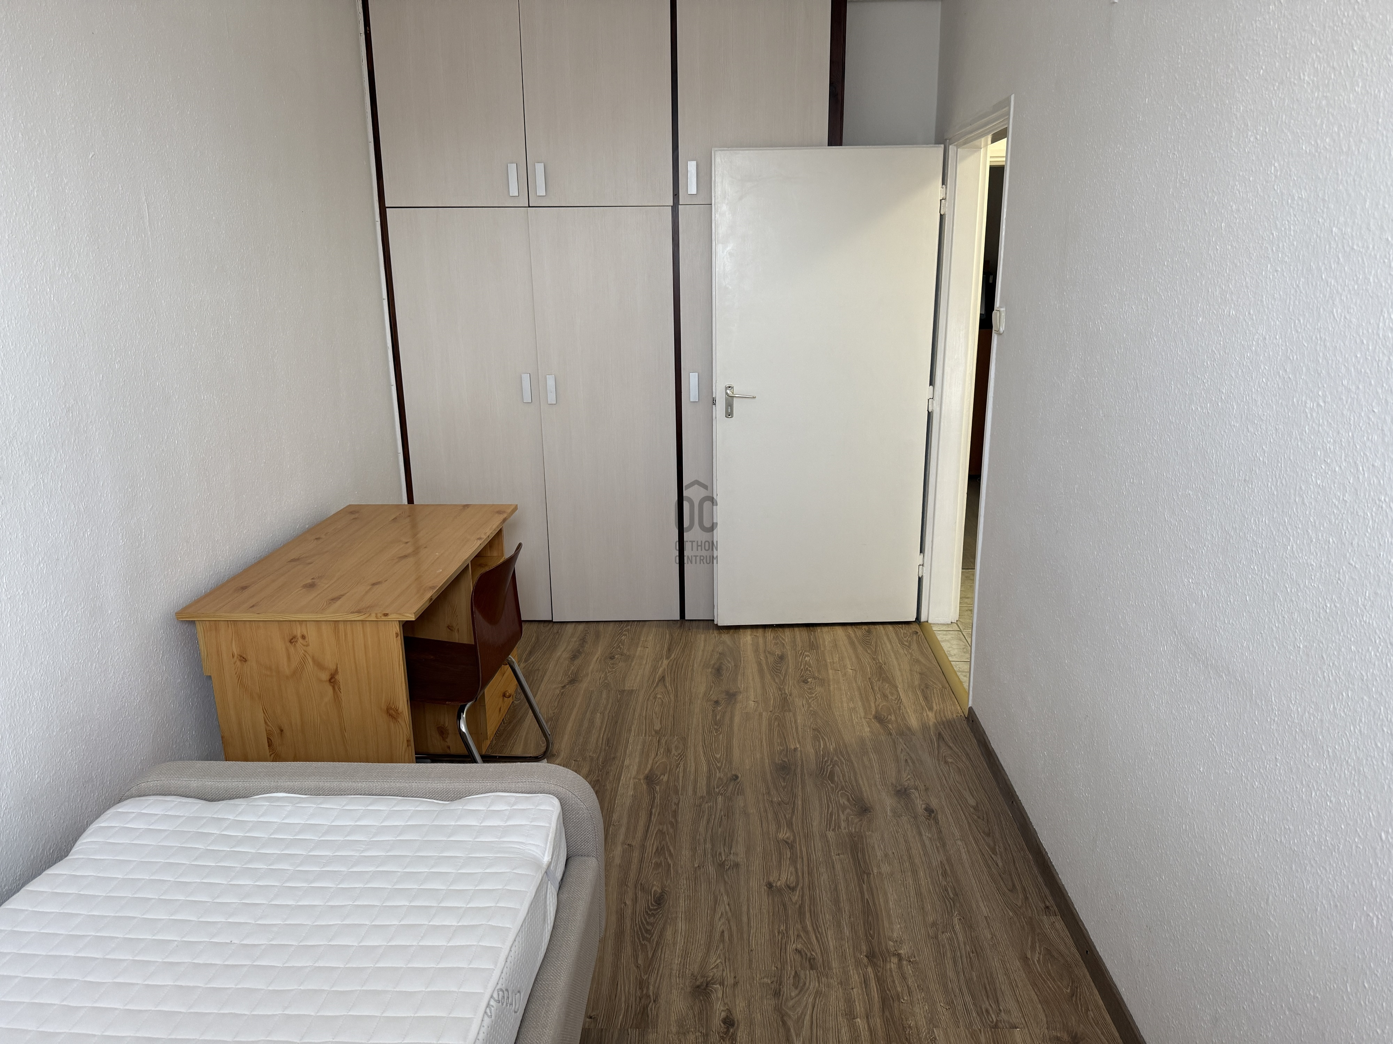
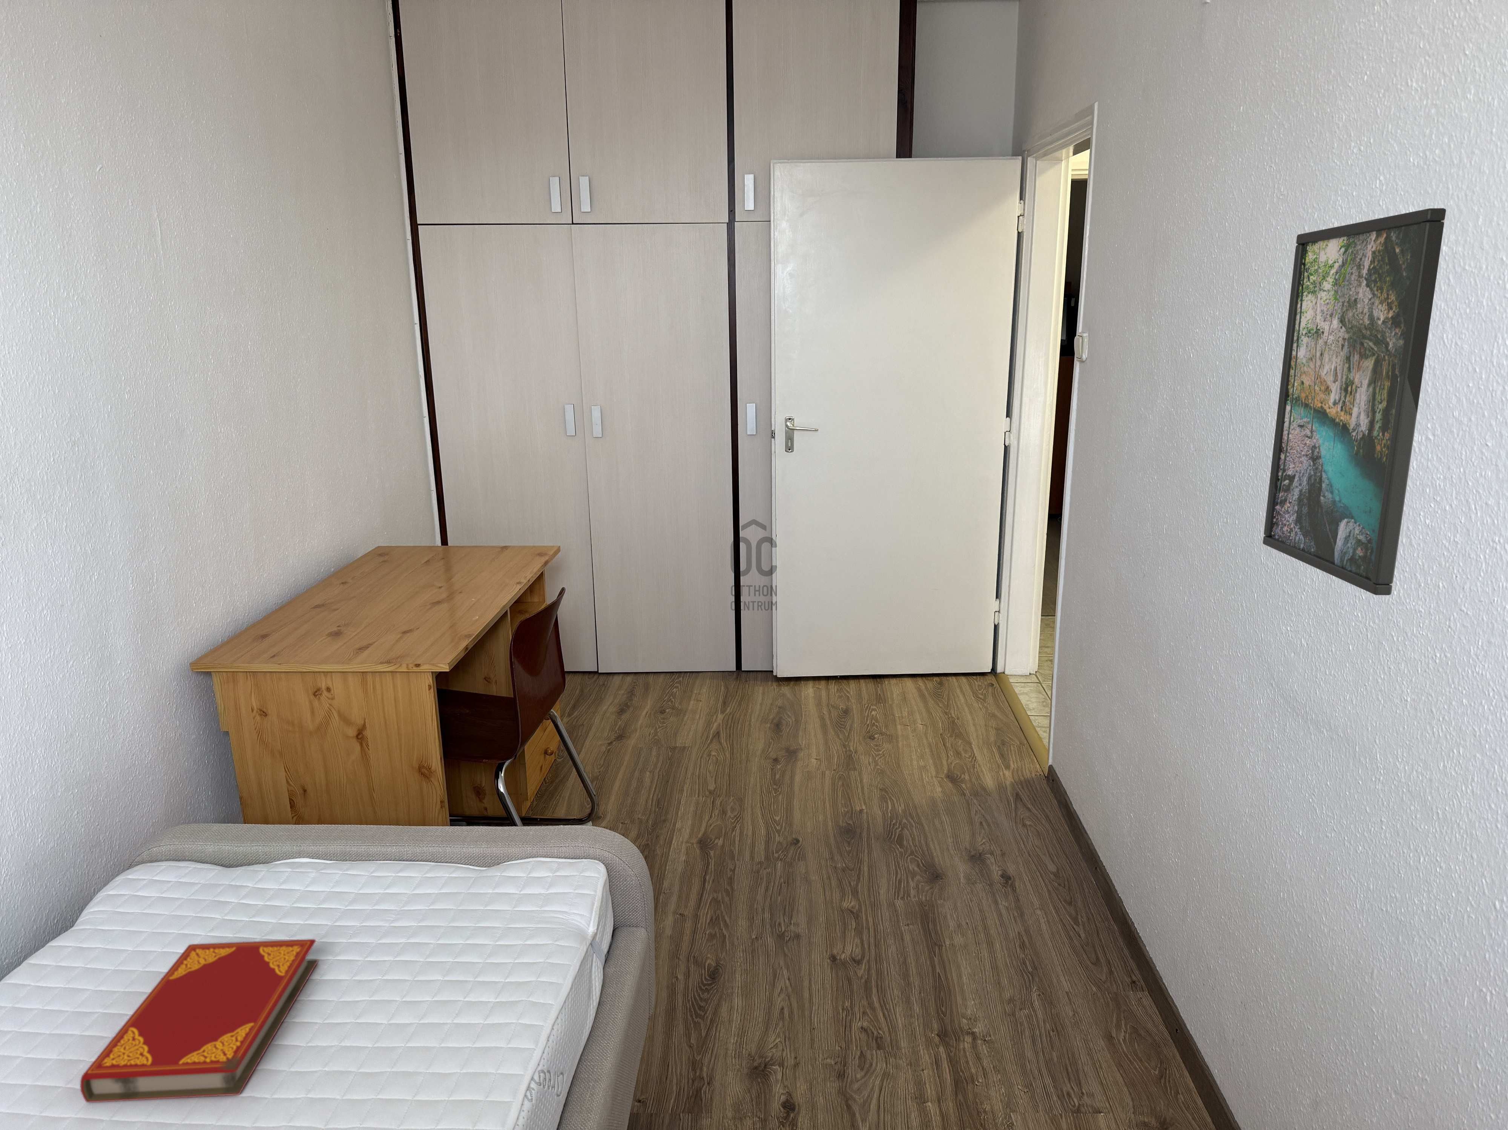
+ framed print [1262,208,1446,596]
+ hardback book [80,939,318,1103]
